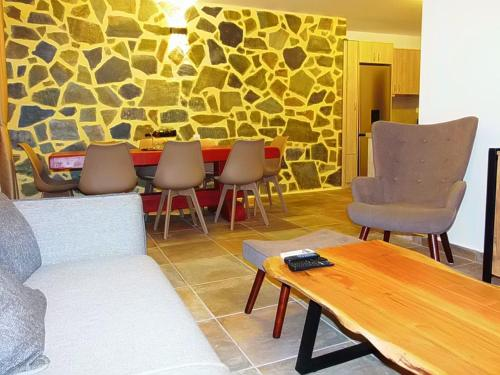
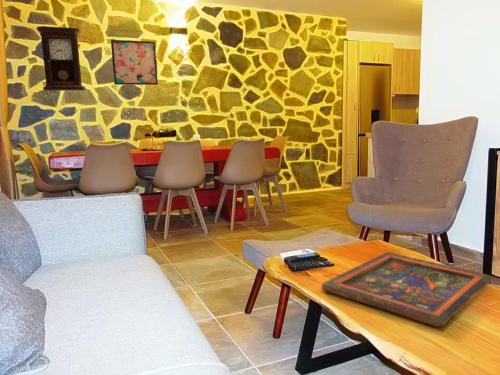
+ pendulum clock [36,25,86,92]
+ painted panel [320,251,495,328]
+ wall art [110,39,159,86]
